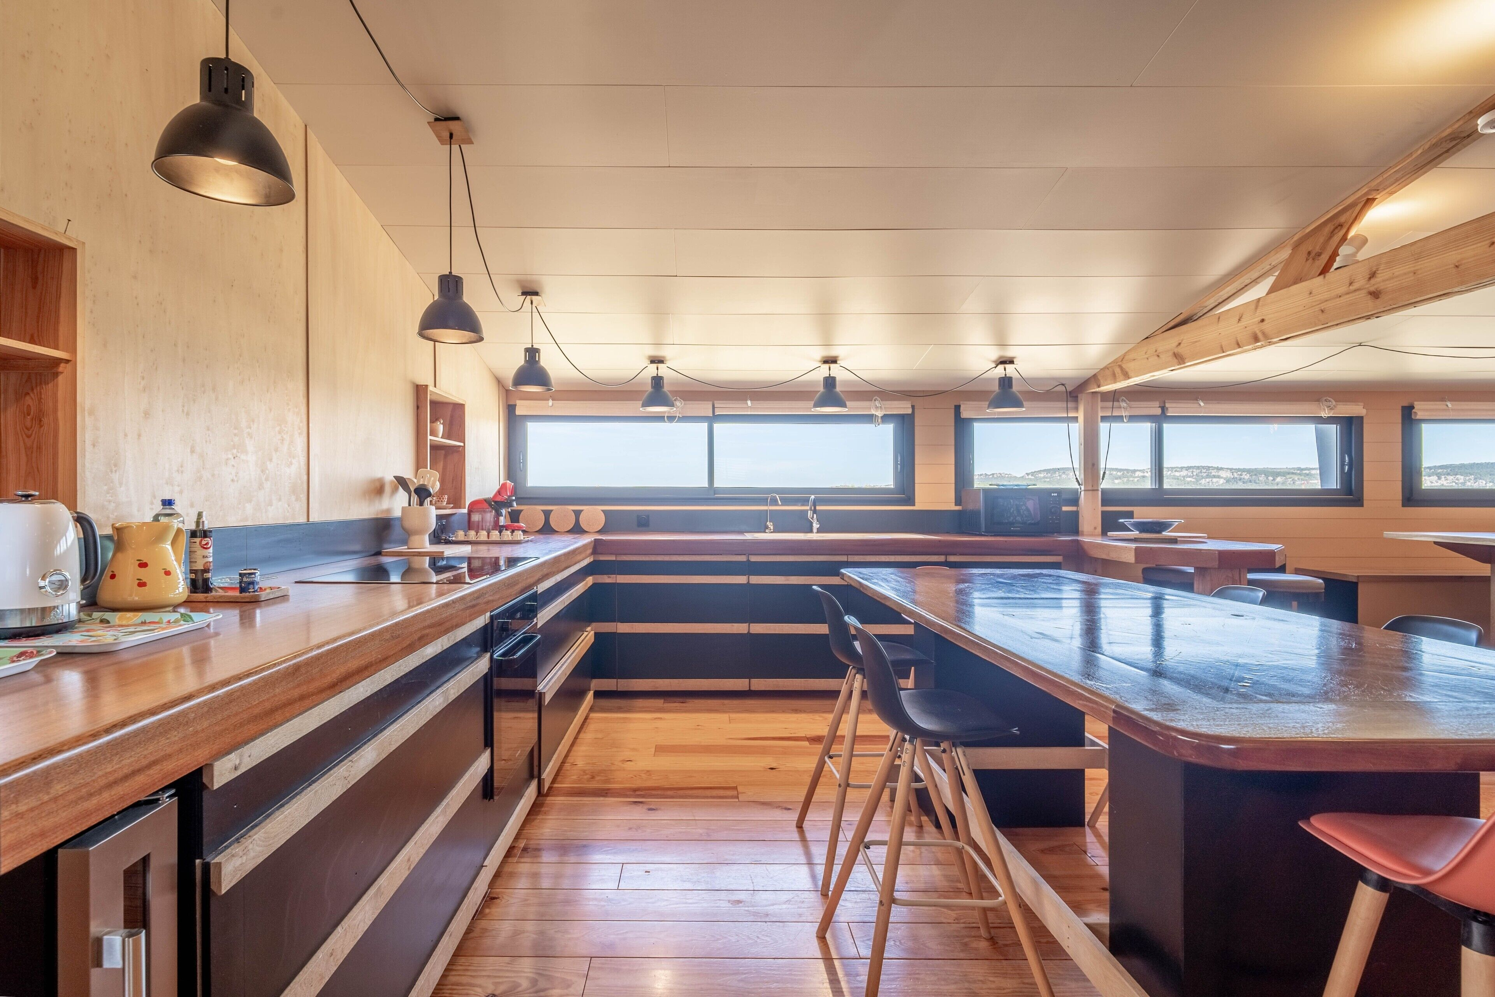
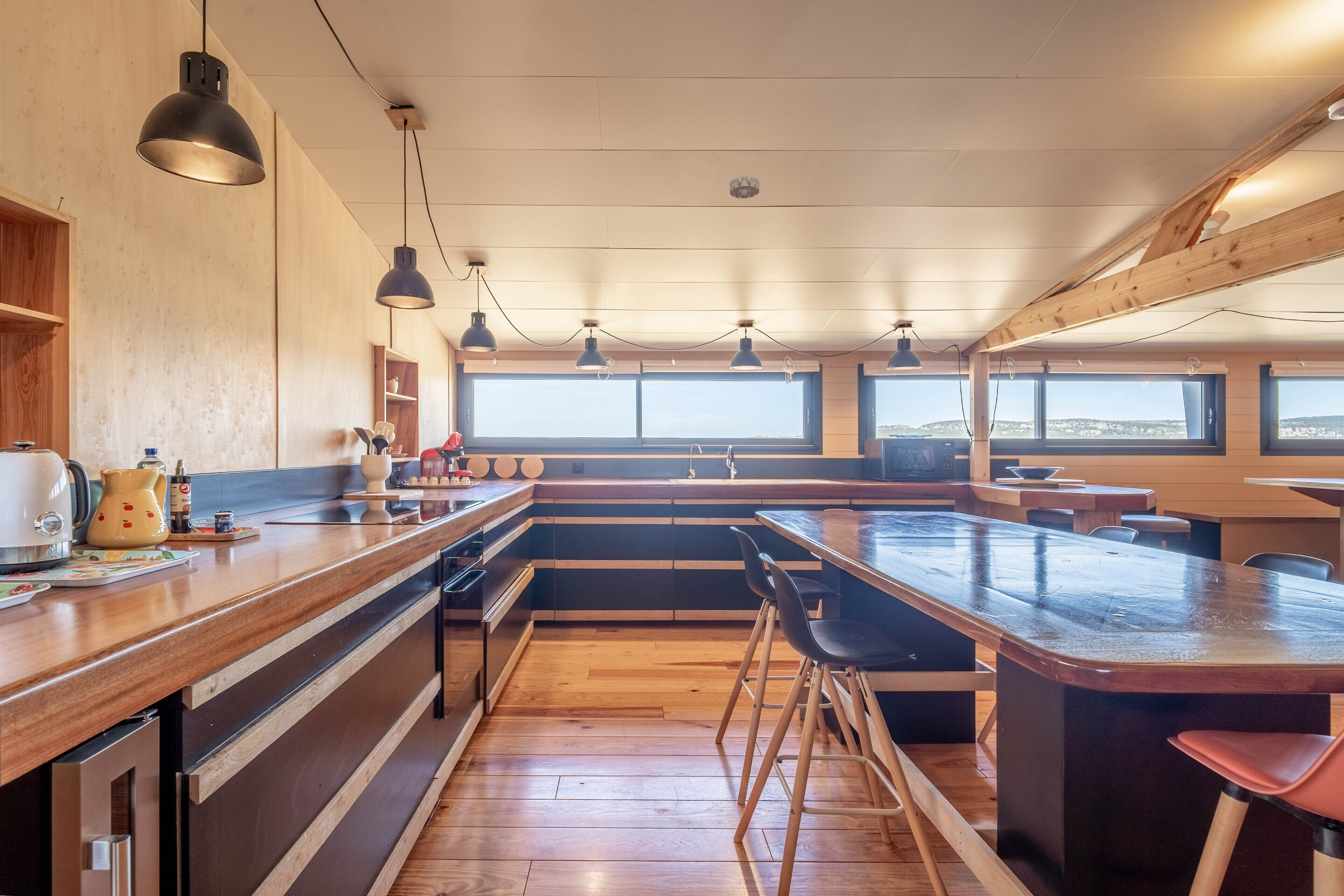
+ smoke detector [729,175,759,199]
